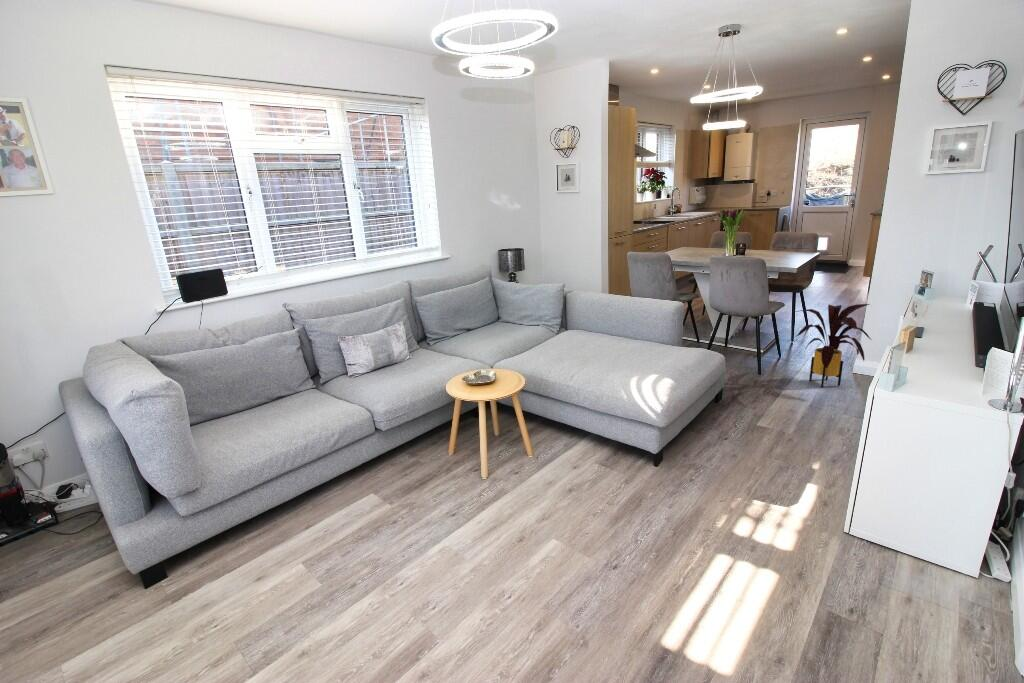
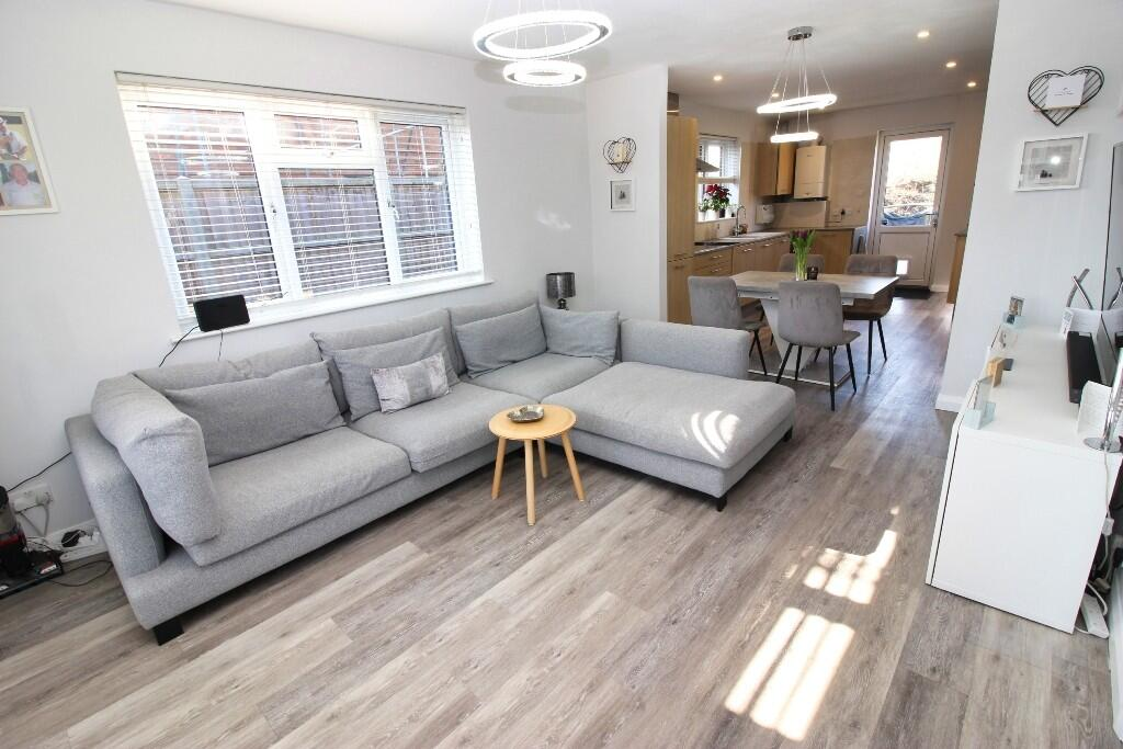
- house plant [794,303,871,388]
